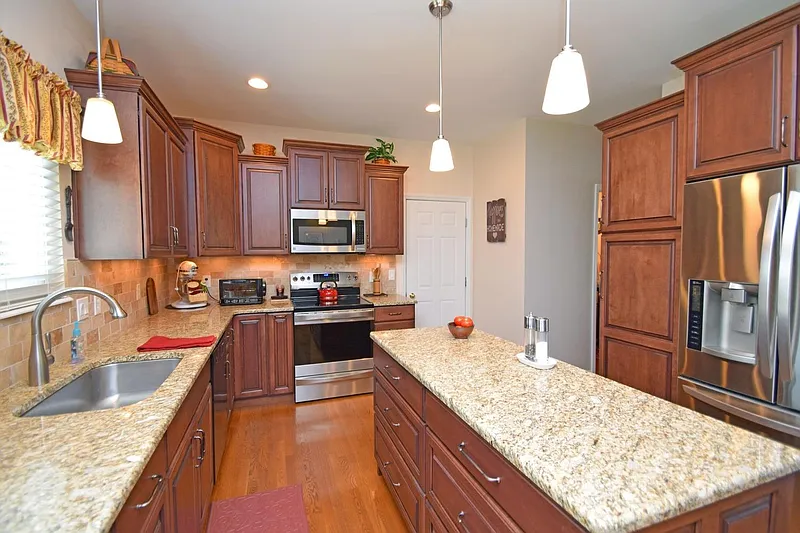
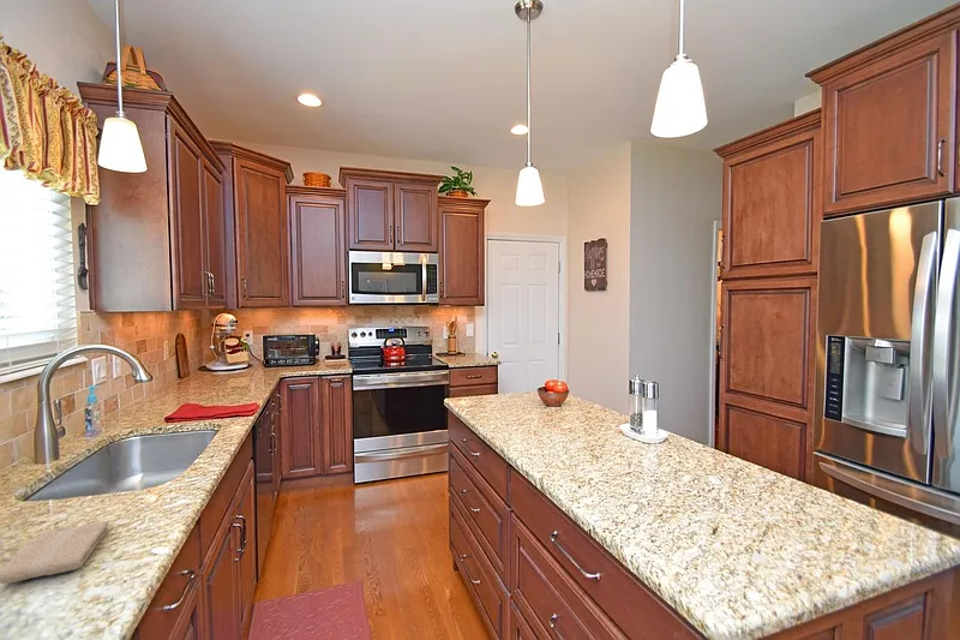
+ washcloth [0,520,110,585]
